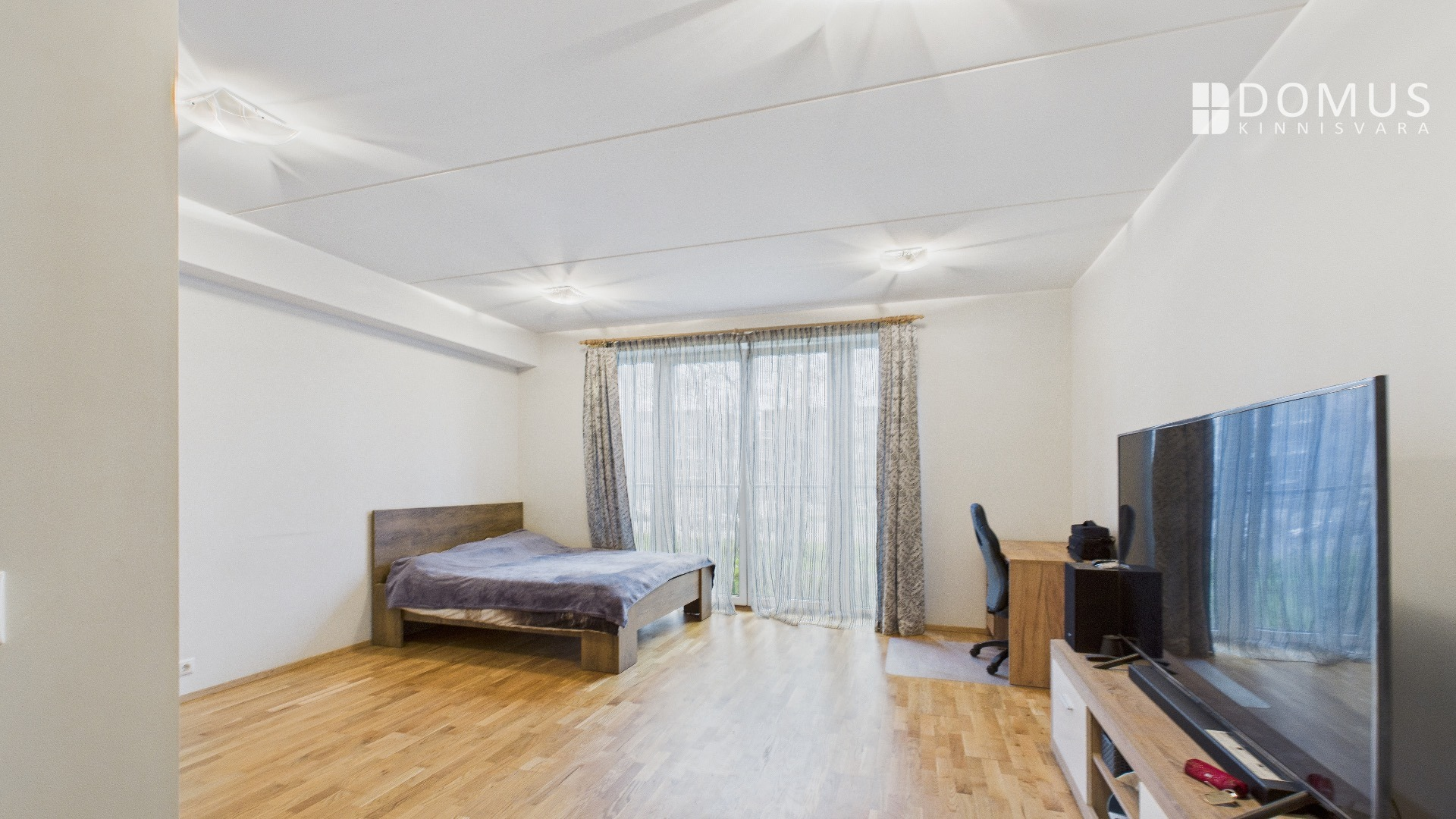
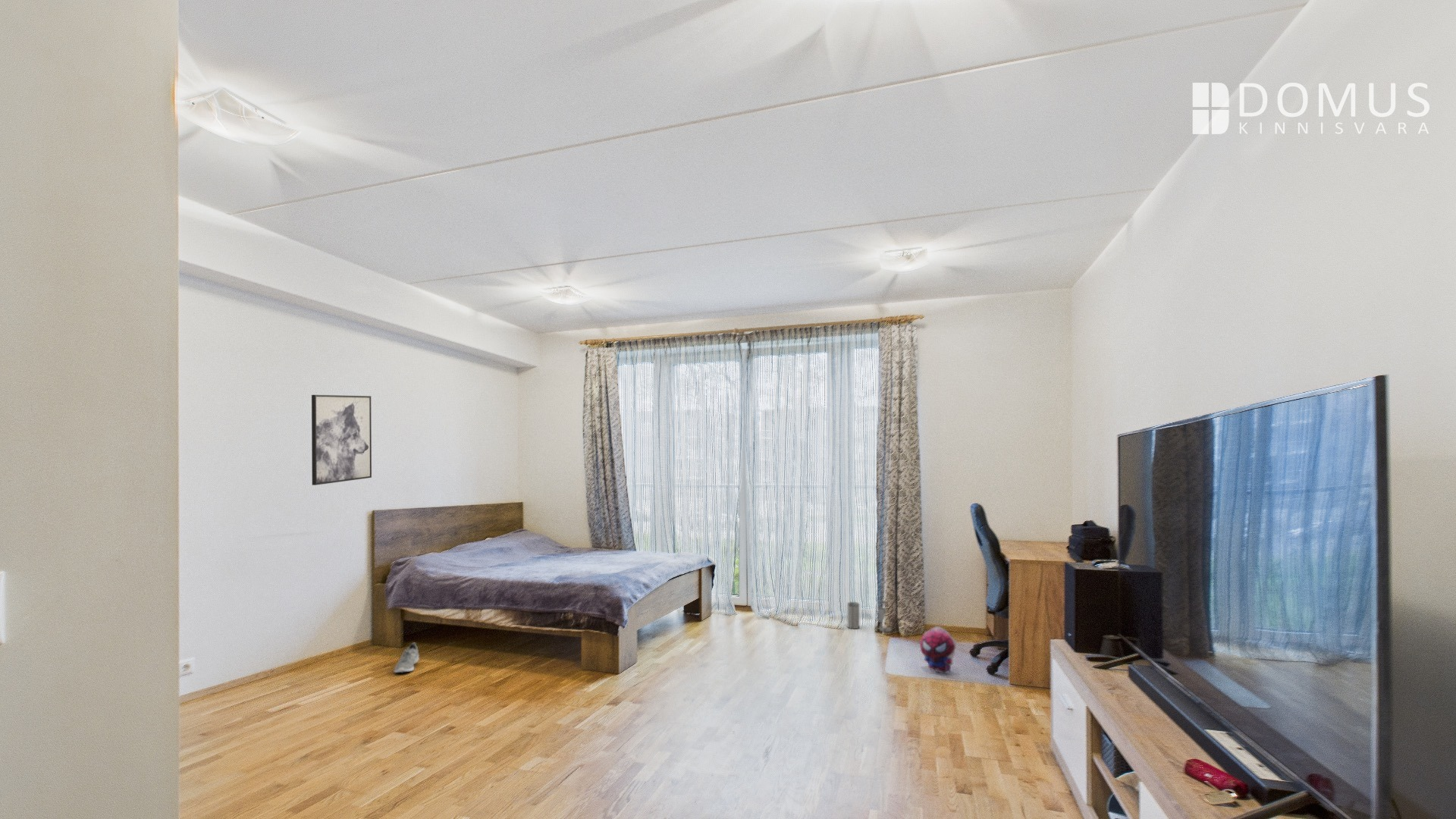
+ plush toy [918,626,957,675]
+ wall art [311,394,372,486]
+ sneaker [394,642,420,673]
+ trash can [846,599,893,633]
